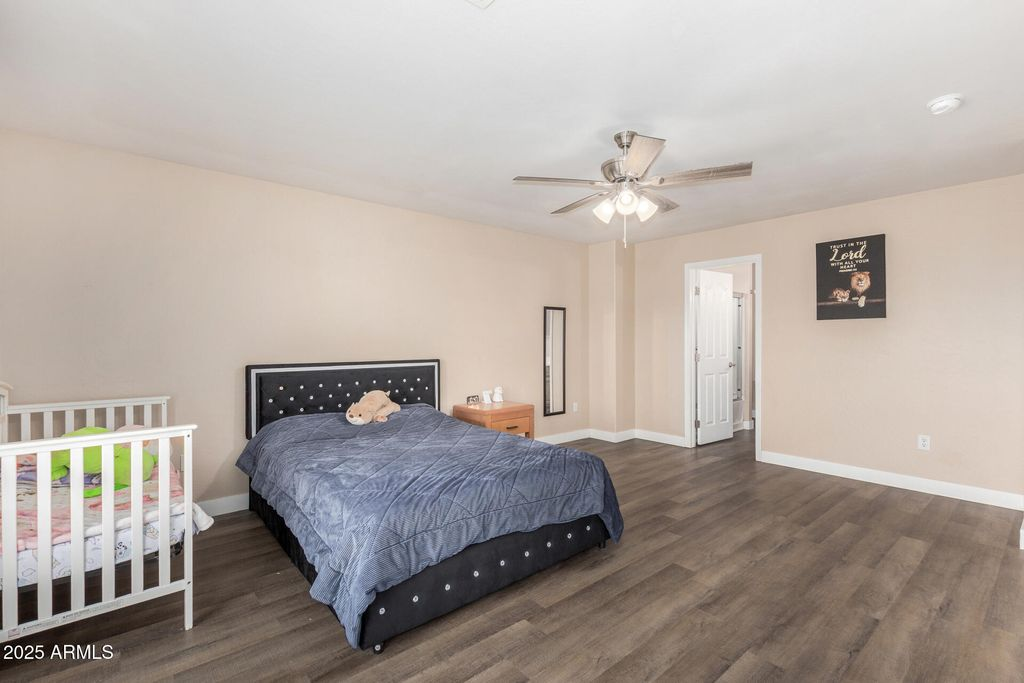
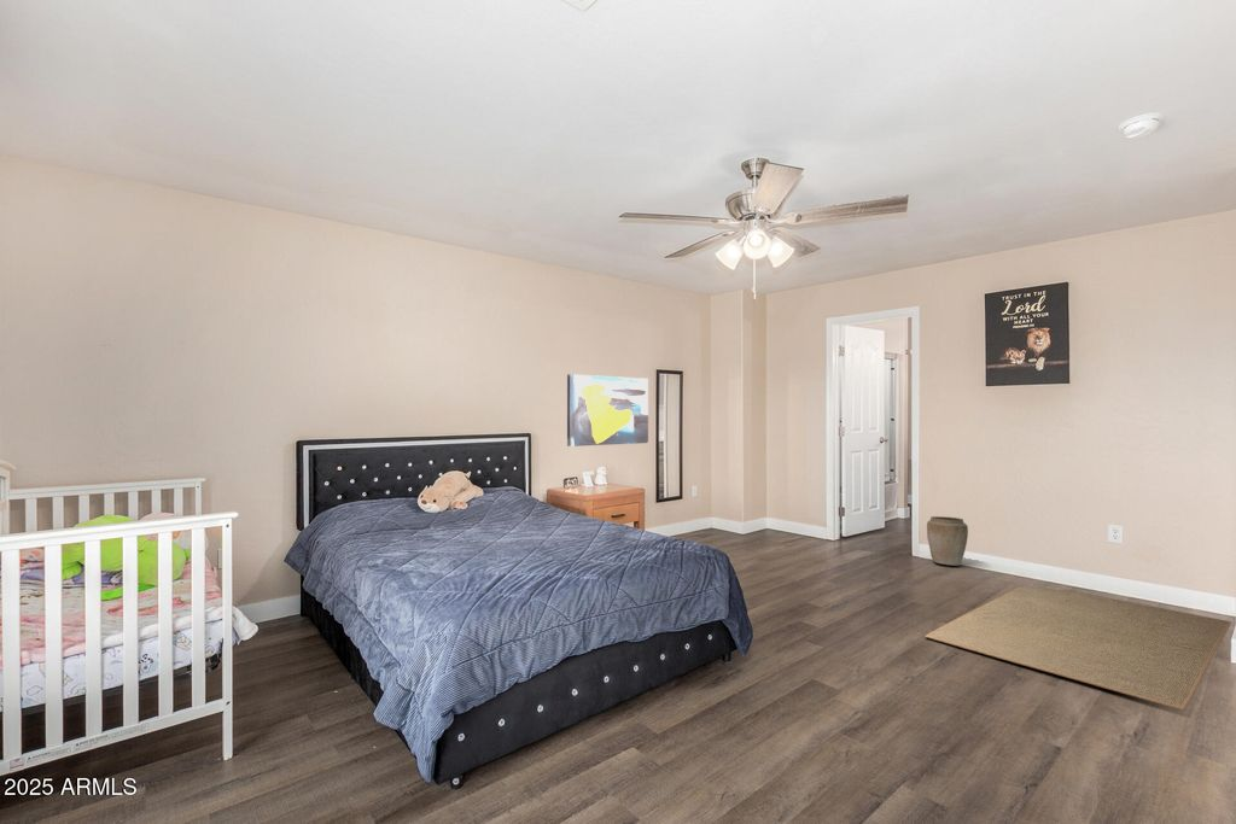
+ vase [926,515,969,567]
+ rug [923,586,1232,712]
+ wall art [566,373,649,448]
